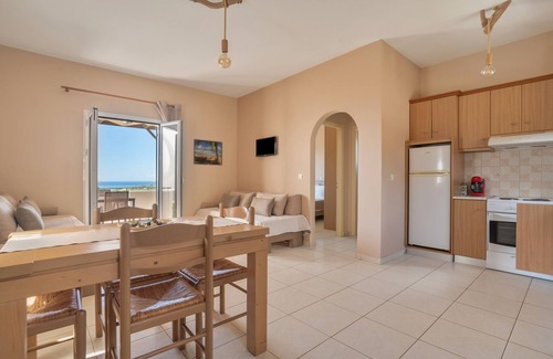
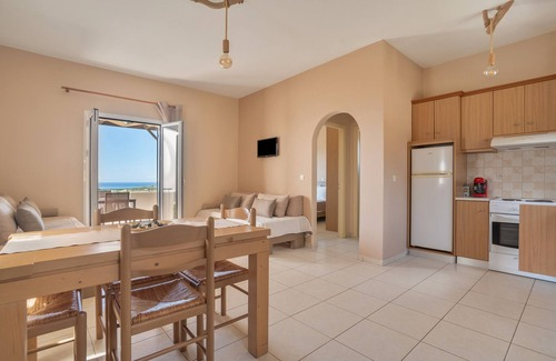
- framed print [192,138,223,167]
